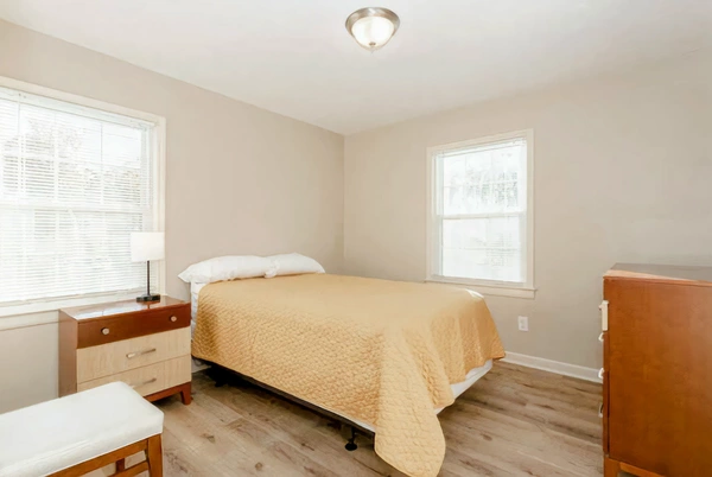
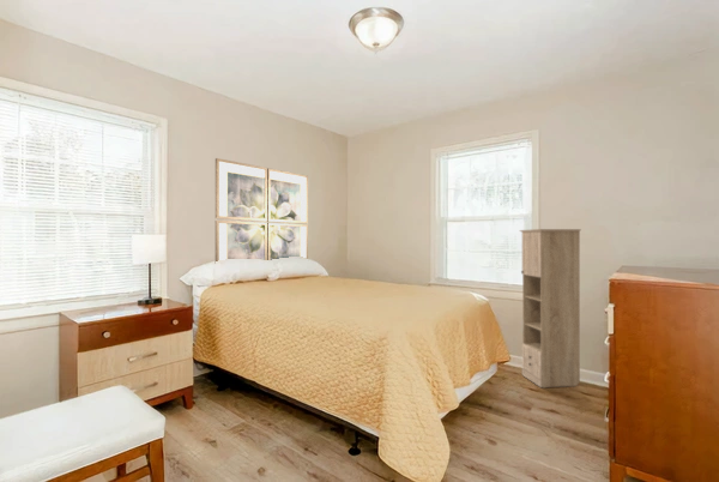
+ wall art [215,157,309,263]
+ storage cabinet [519,228,582,388]
